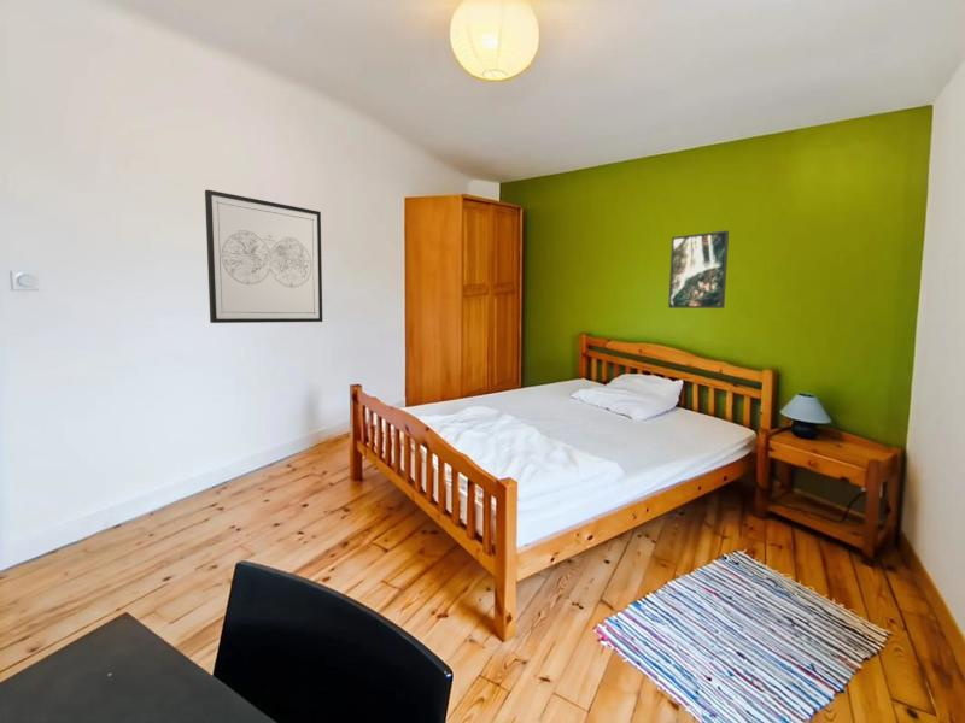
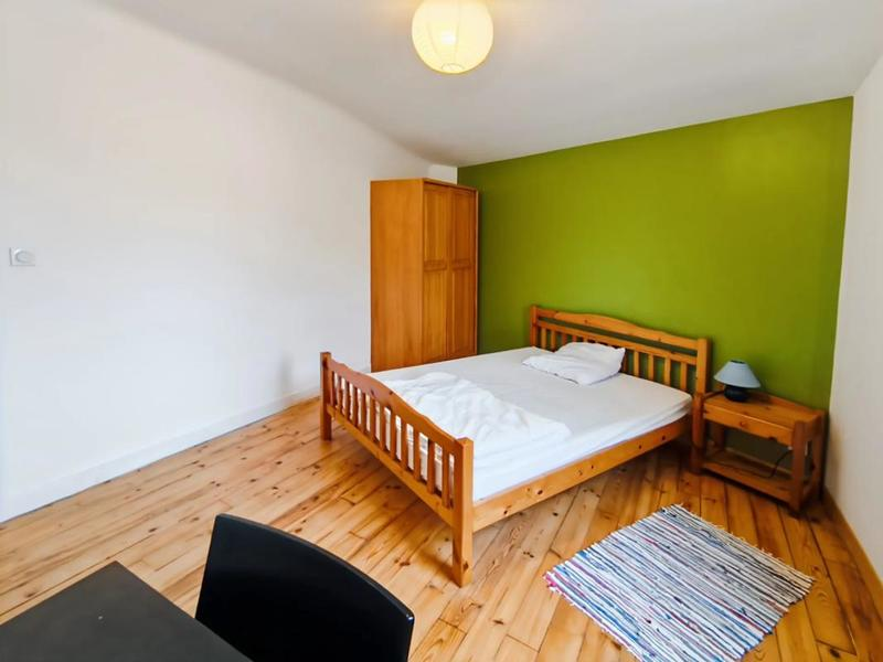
- wall art [204,189,323,324]
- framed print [667,229,730,310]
